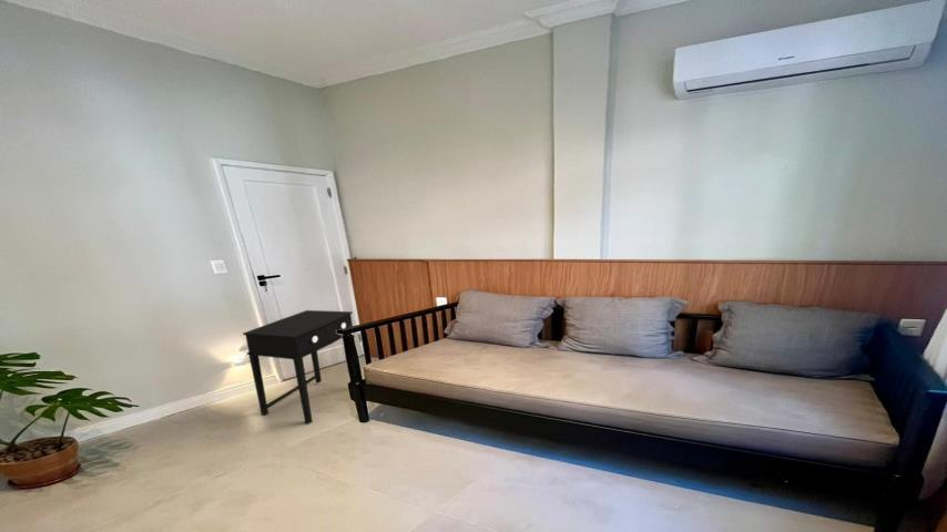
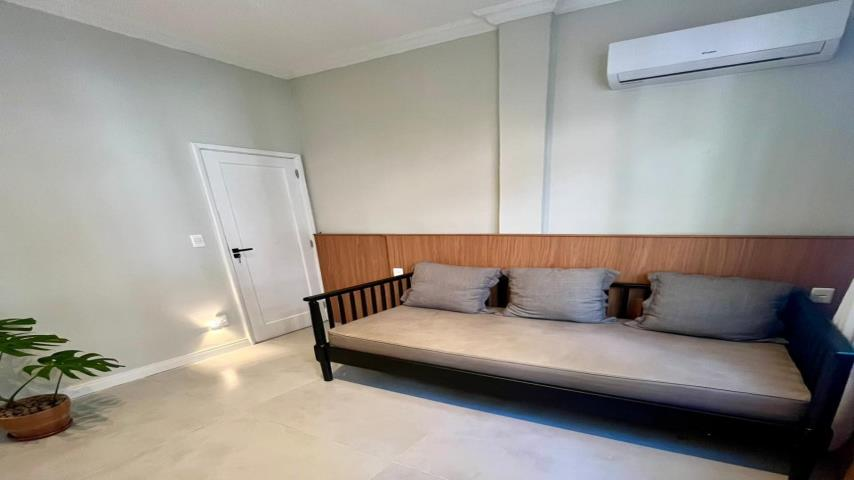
- side table [242,309,356,426]
